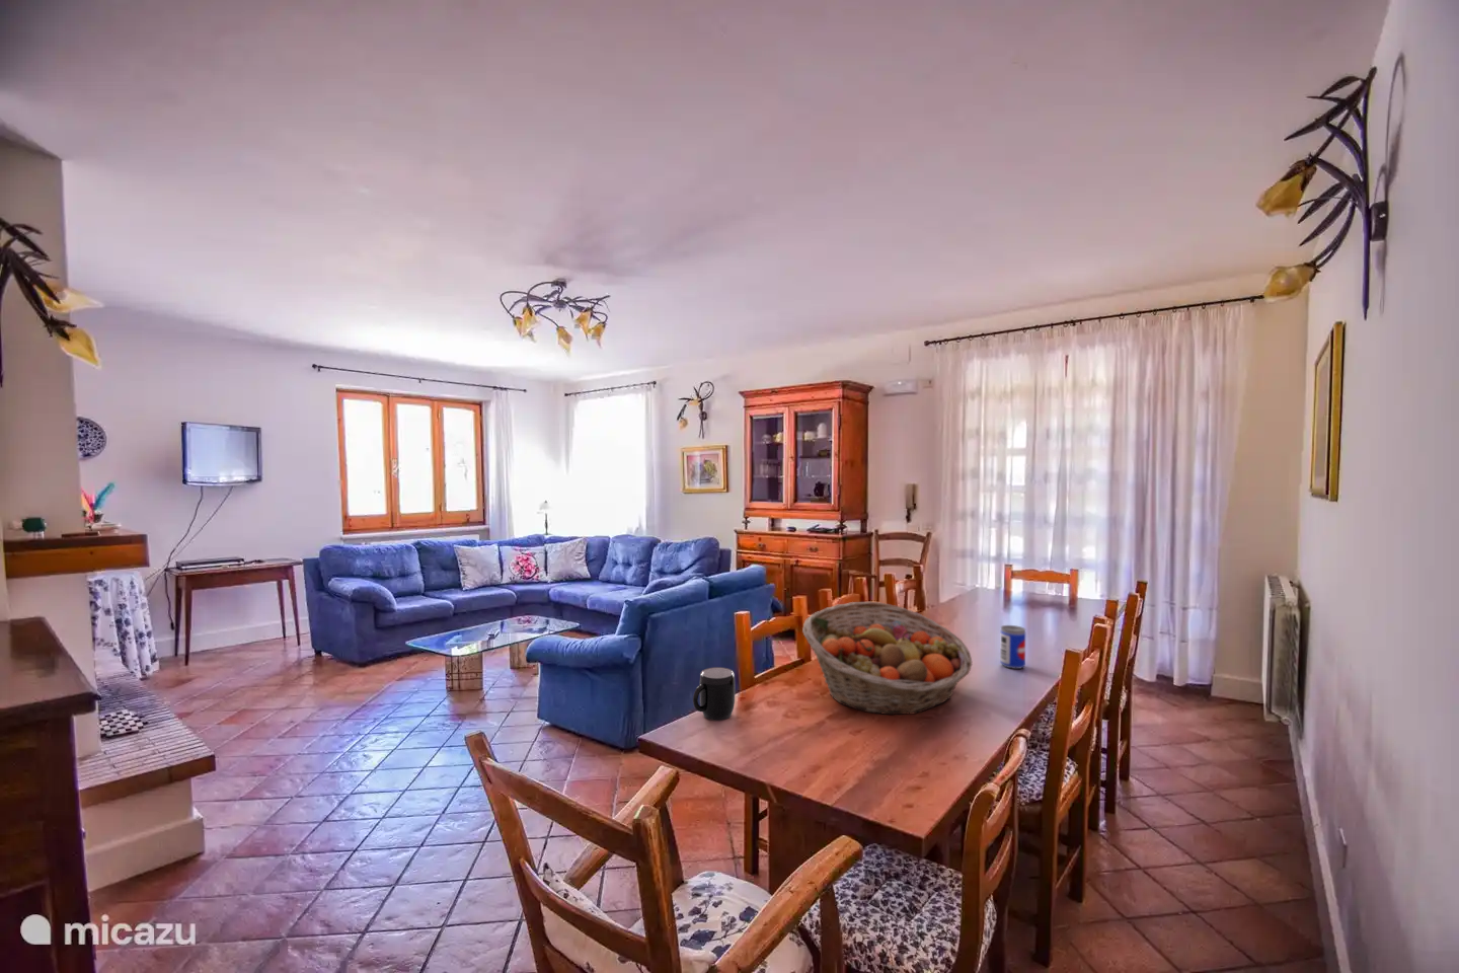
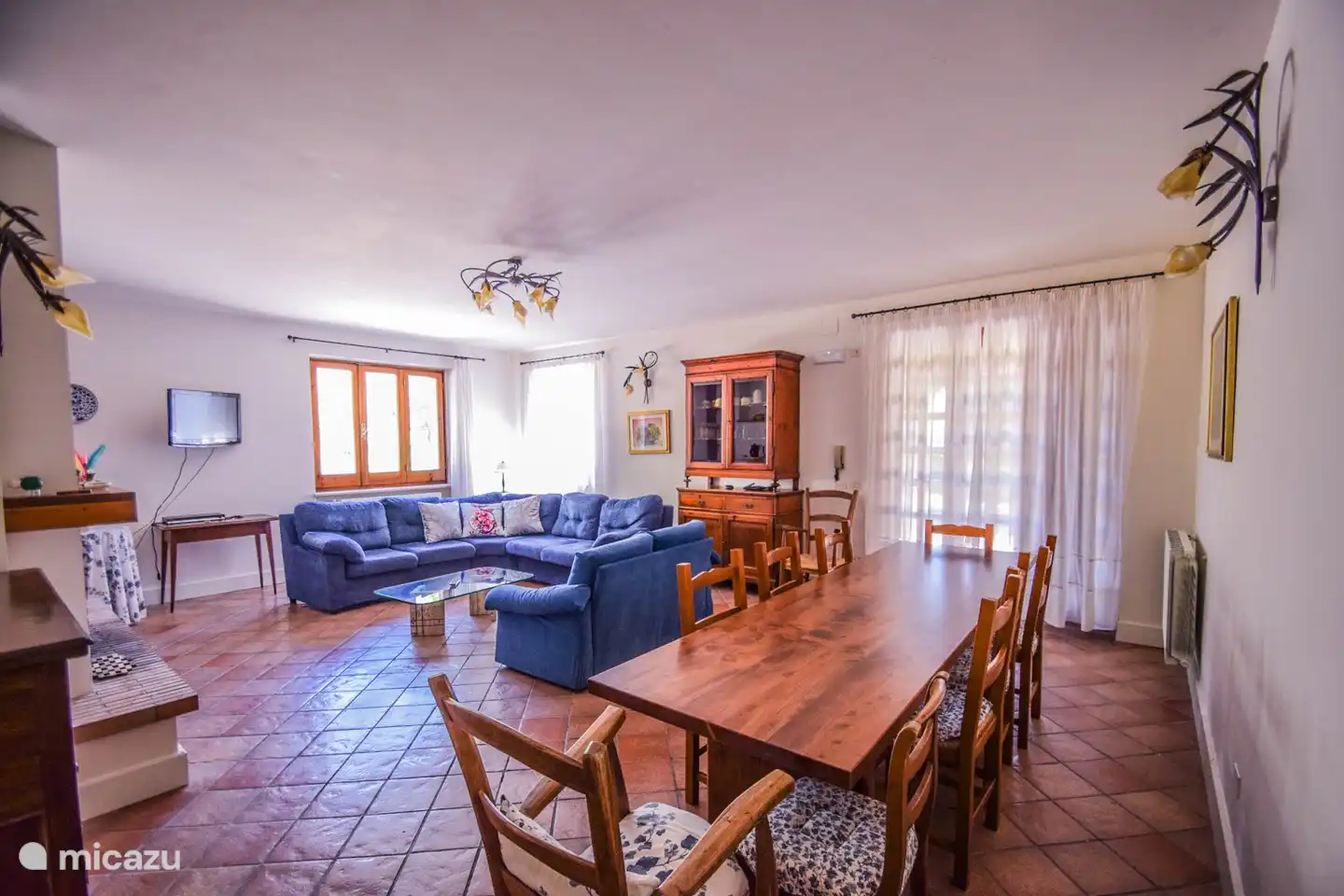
- mug [692,666,736,722]
- beer can [999,624,1026,670]
- fruit basket [801,601,973,716]
